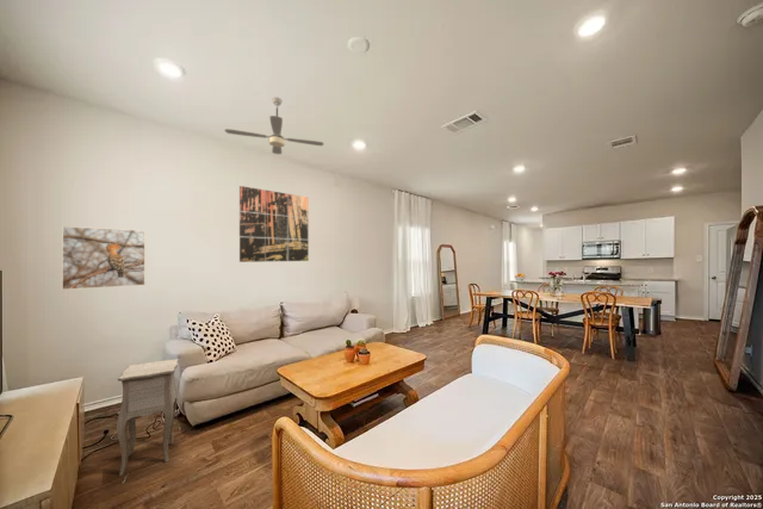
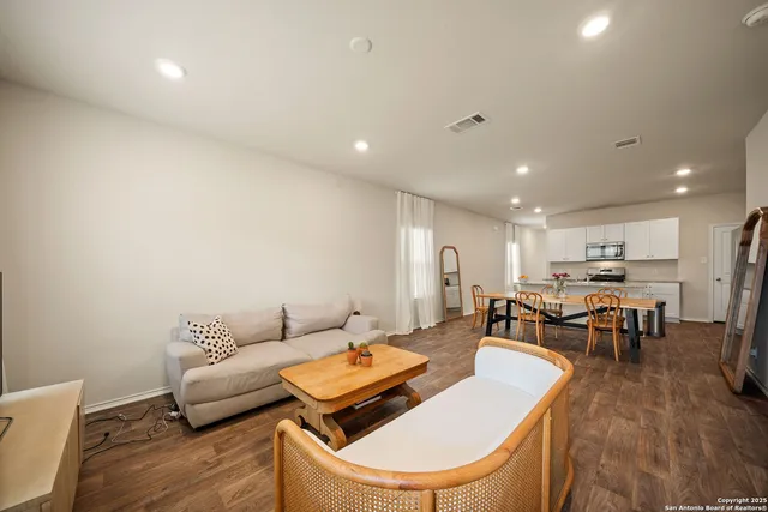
- ceiling fan [224,97,324,155]
- wall art [238,185,310,263]
- side table [116,358,180,484]
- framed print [61,225,147,291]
